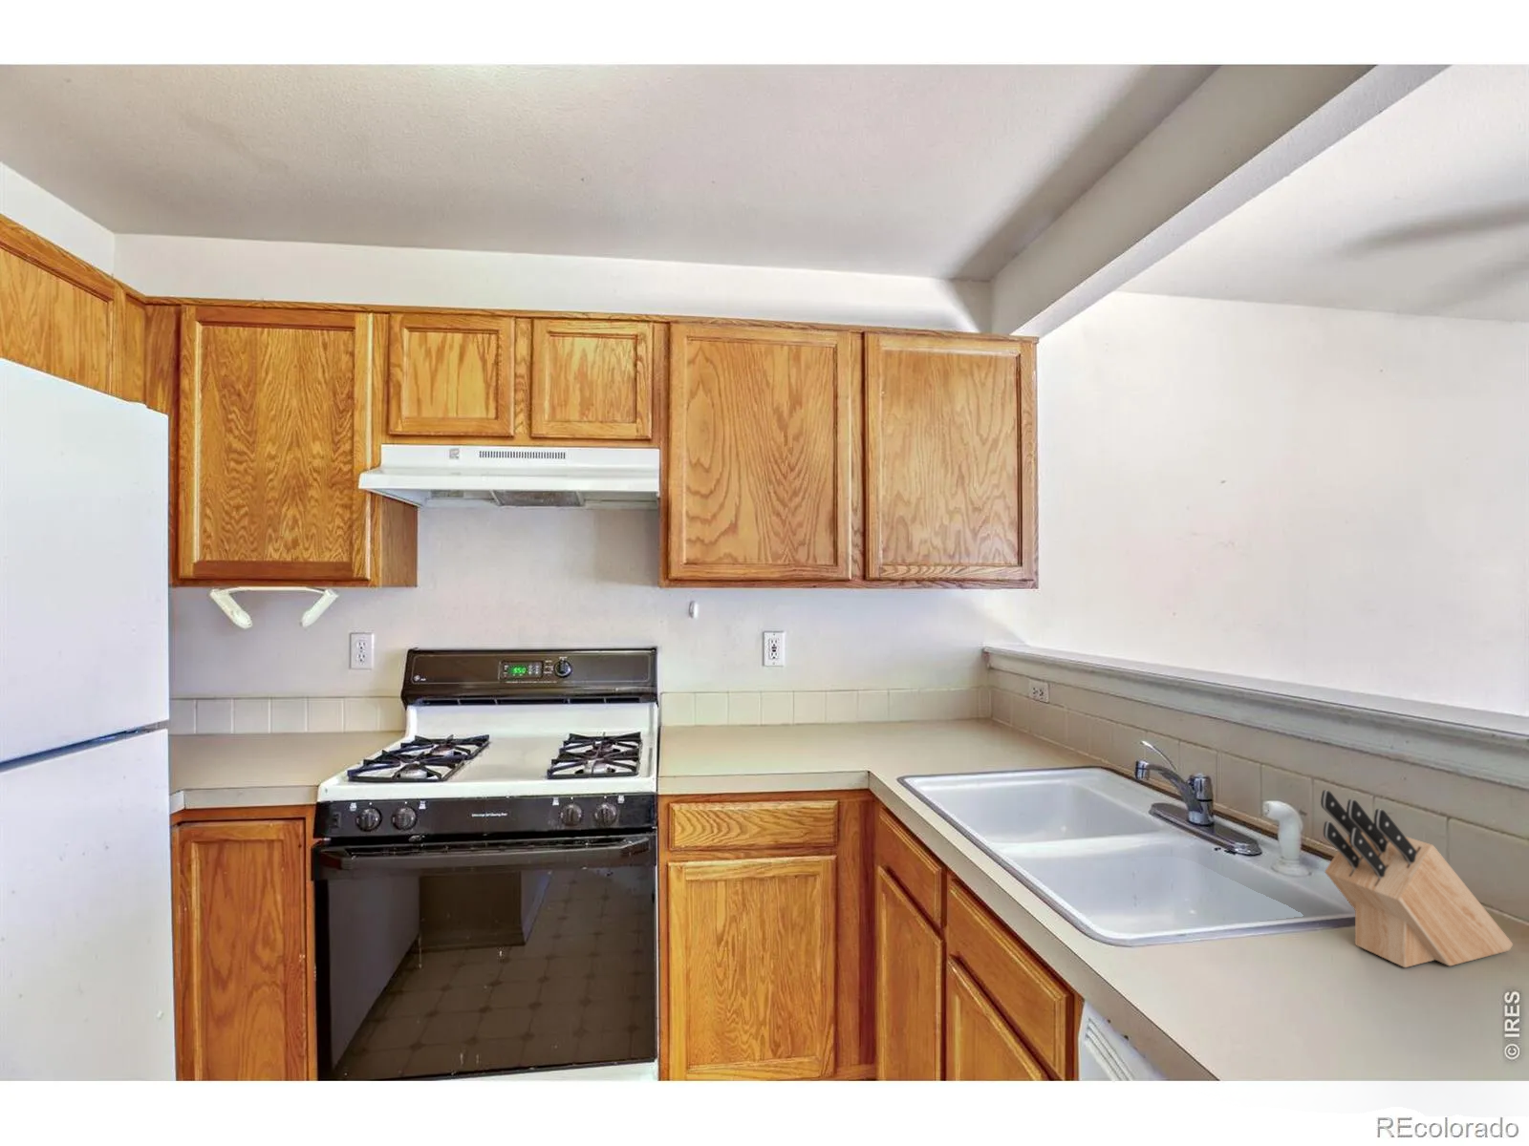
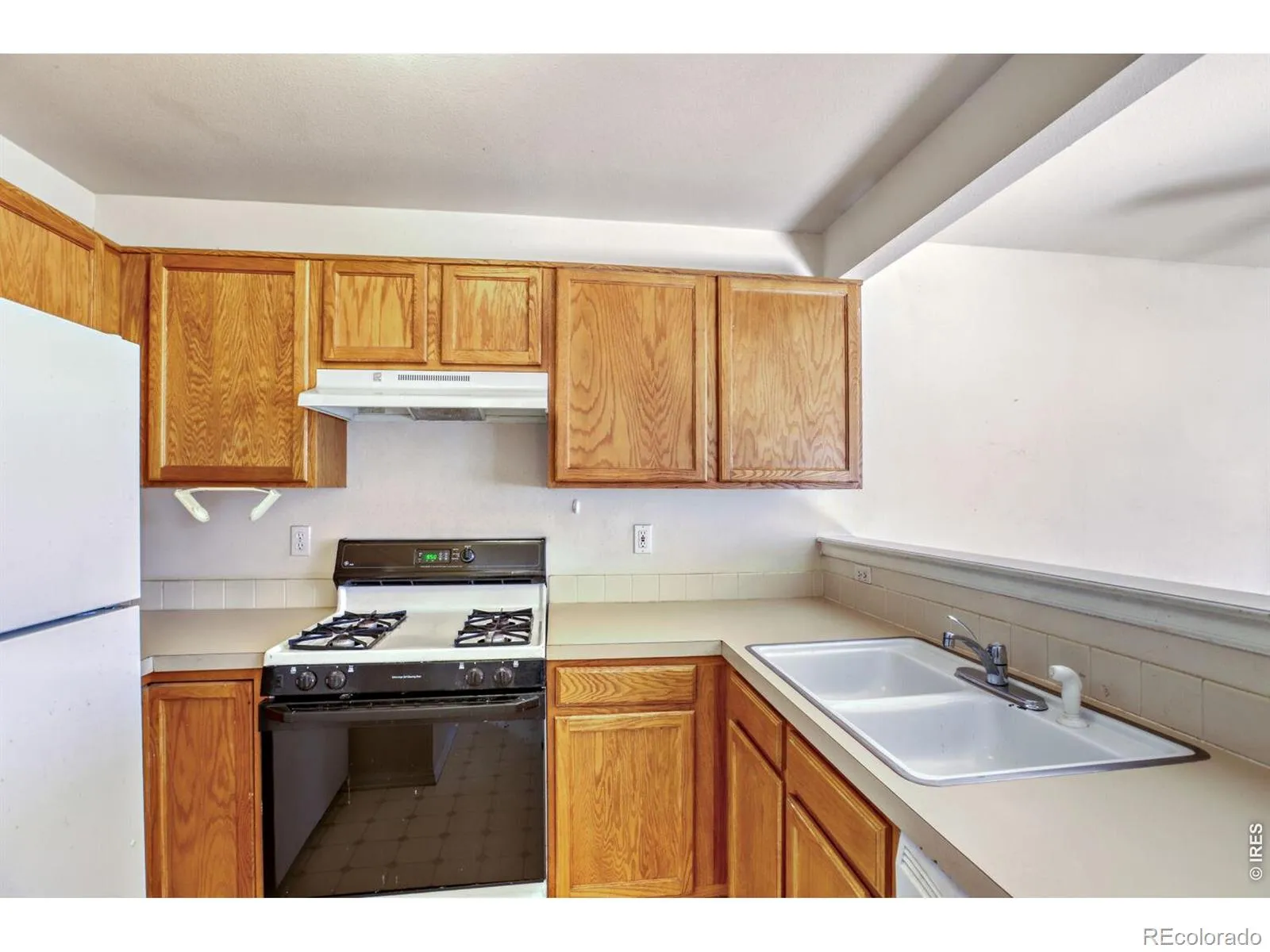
- knife block [1320,788,1513,968]
